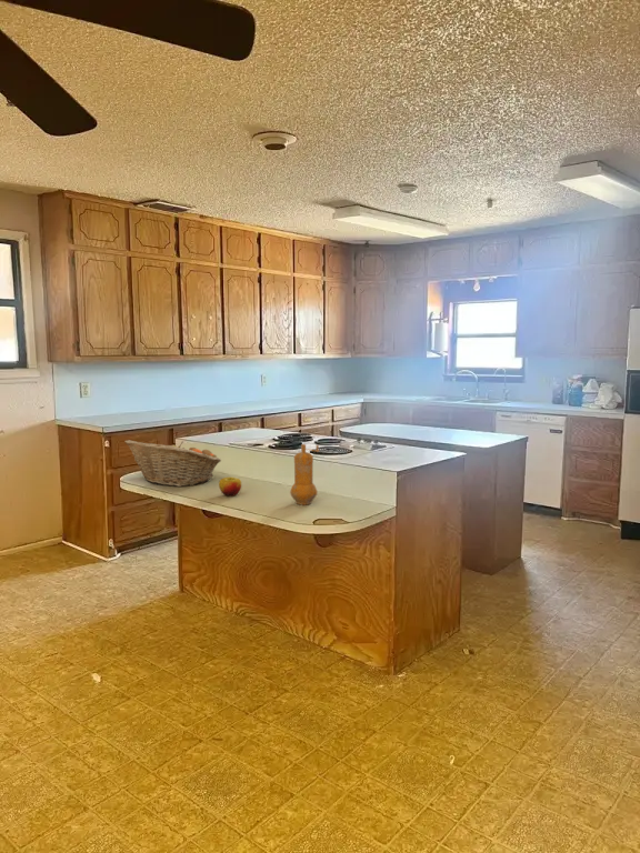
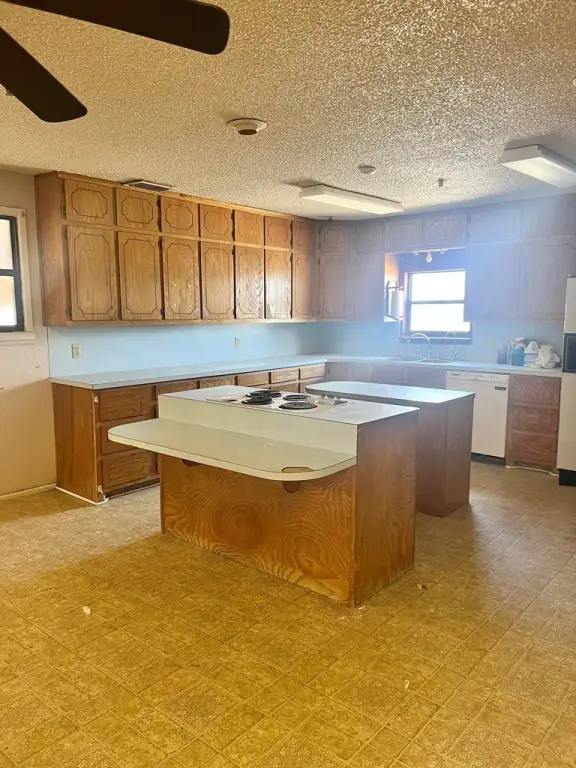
- fruit basket [123,439,222,488]
- apple [218,476,242,498]
- pepper mill [289,443,320,506]
